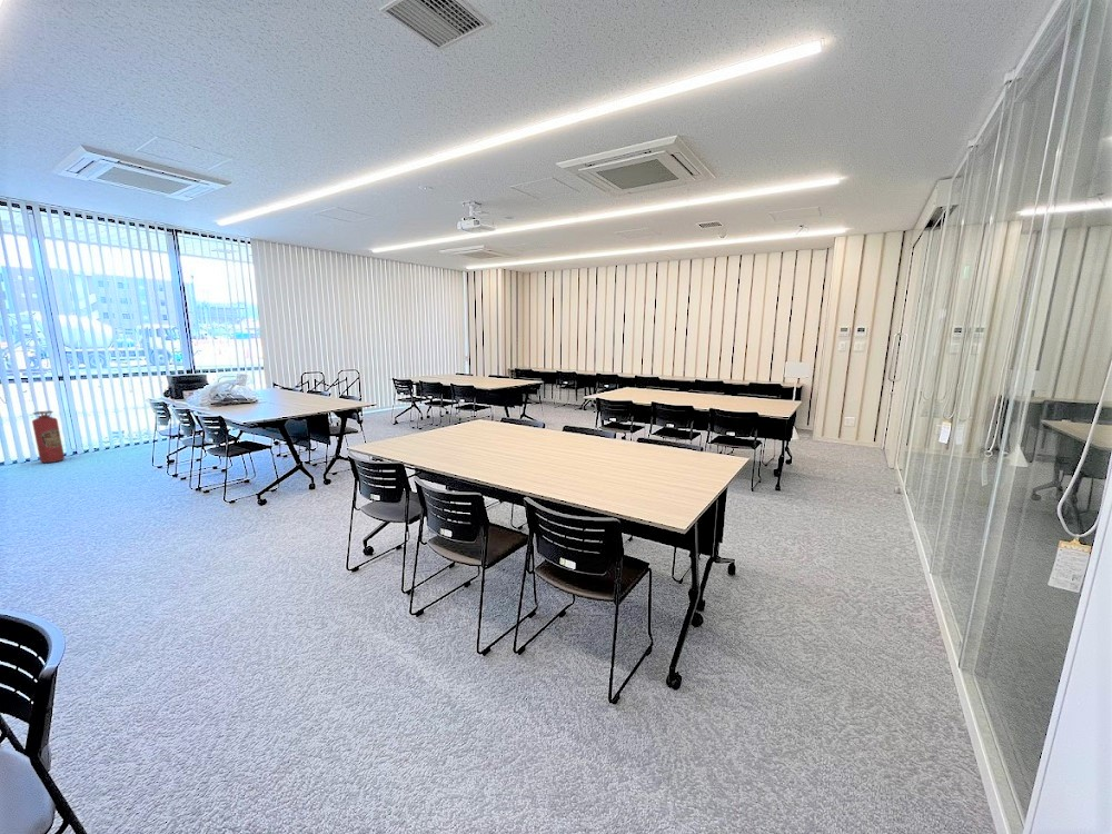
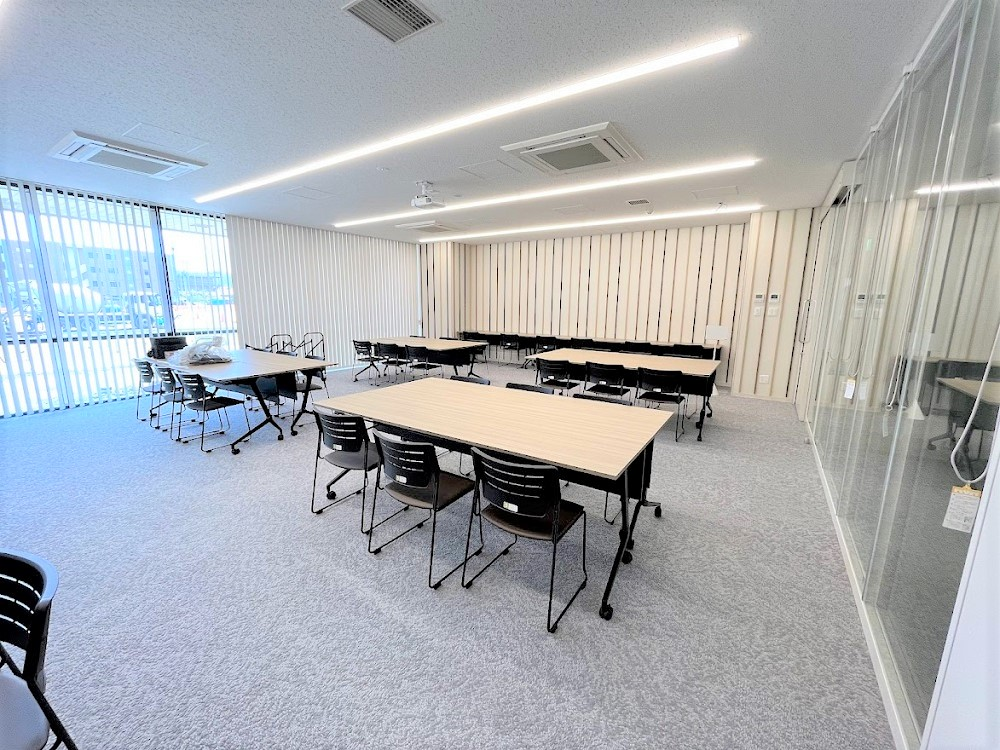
- fire extinguisher [31,410,66,464]
